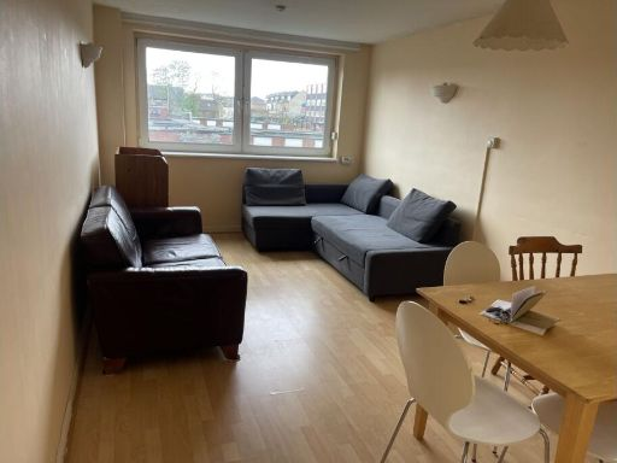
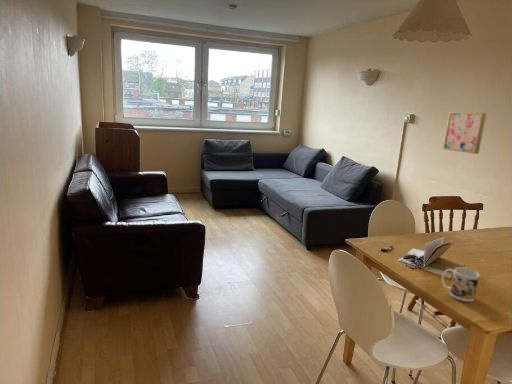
+ wall art [442,111,487,155]
+ mug [440,266,480,303]
